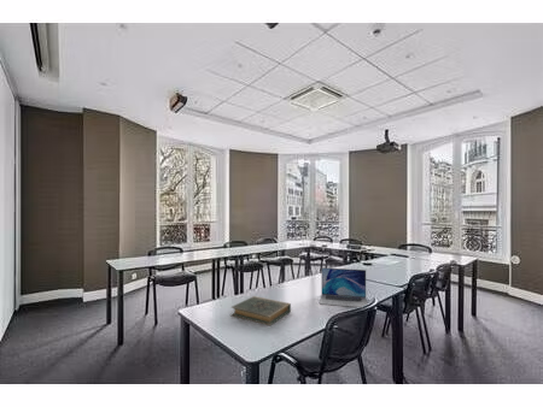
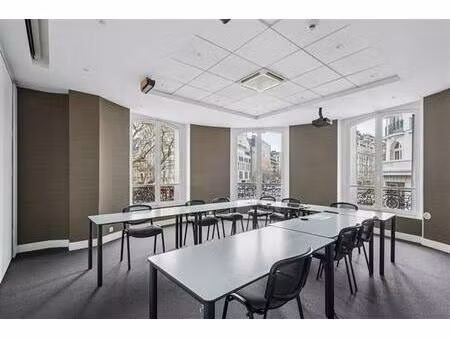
- hardback book [230,295,292,326]
- laptop [319,266,368,308]
